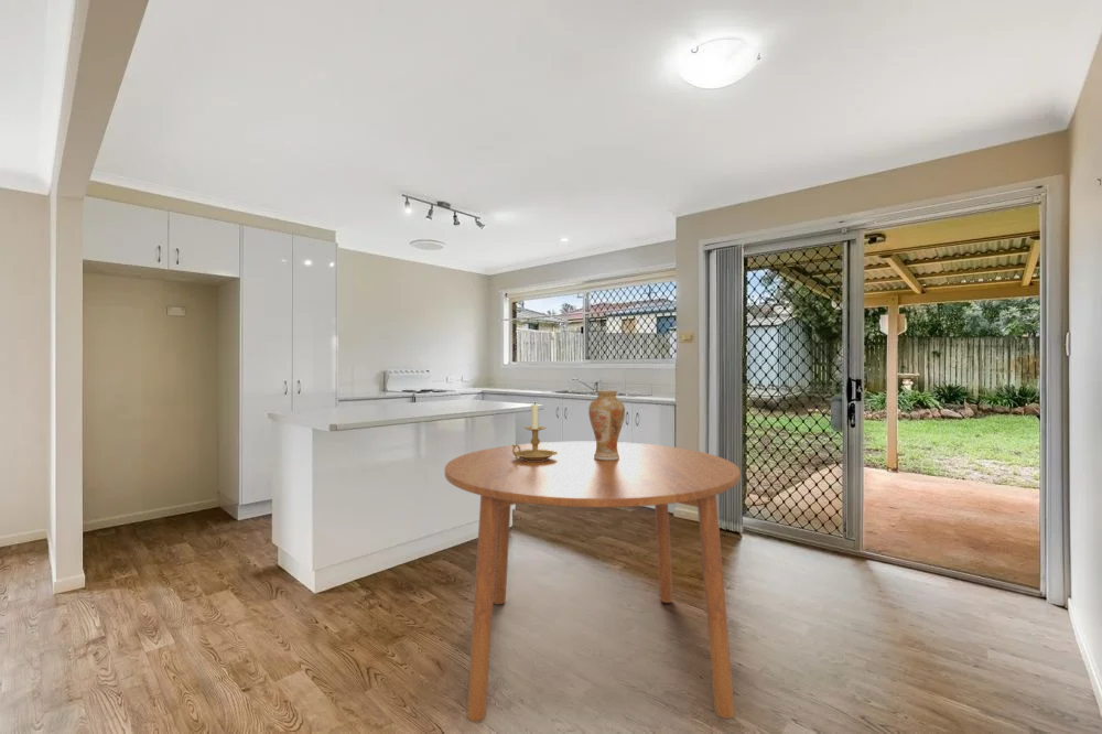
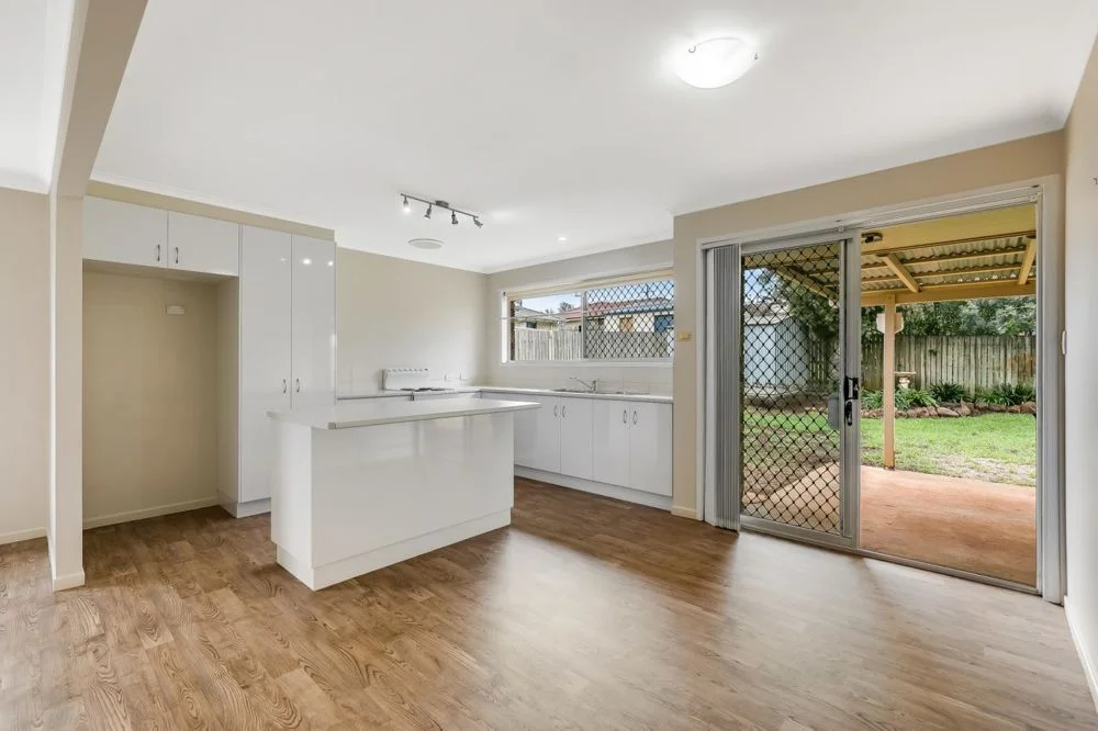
- candle holder [511,401,558,461]
- dining table [444,441,742,723]
- vase [587,389,626,461]
